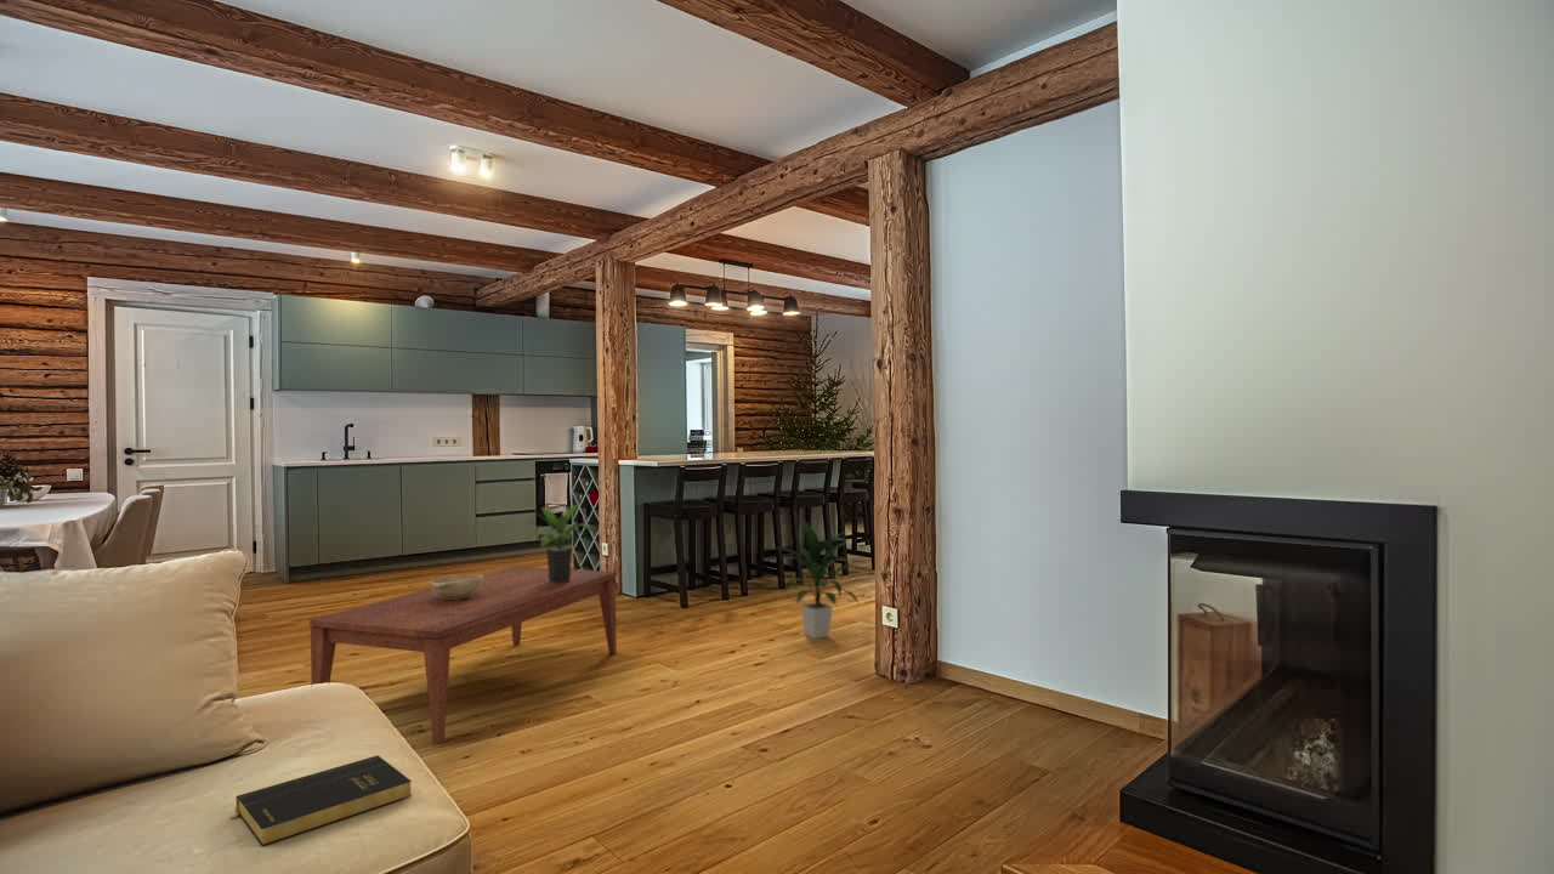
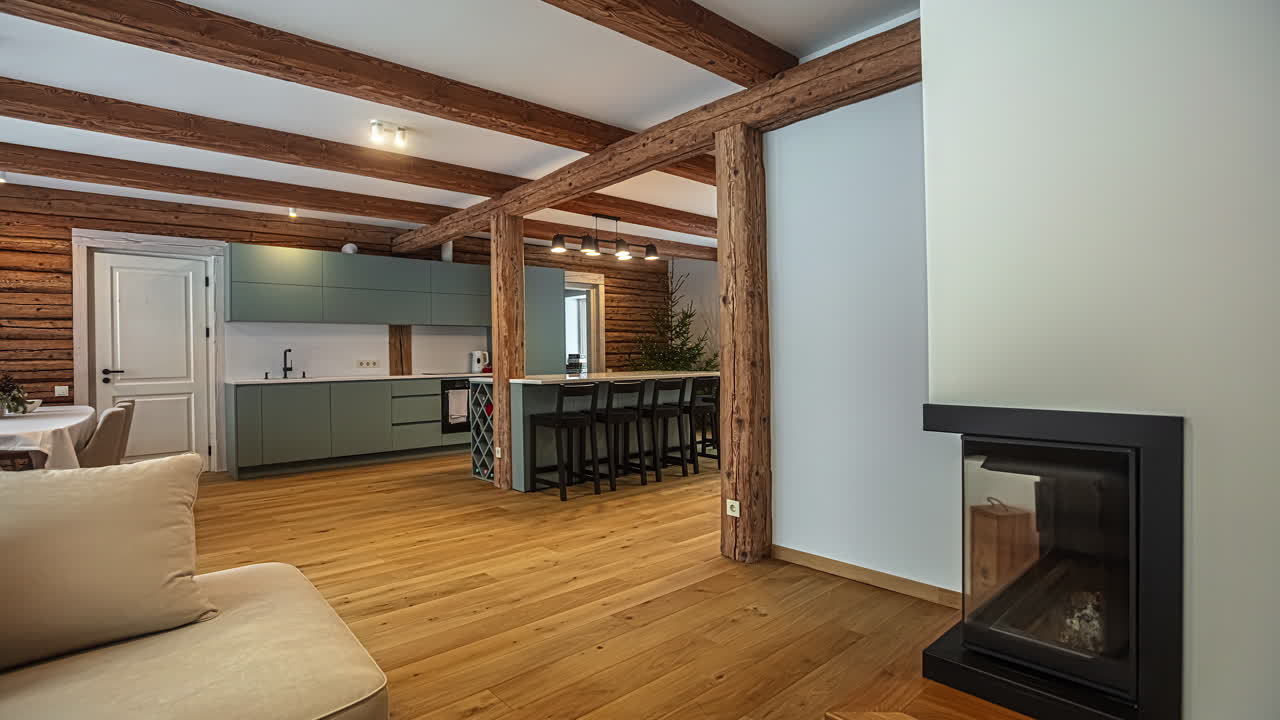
- book [228,754,413,847]
- indoor plant [770,518,861,640]
- potted plant [522,503,592,584]
- coffee table [308,564,618,747]
- decorative bowl [429,573,483,600]
